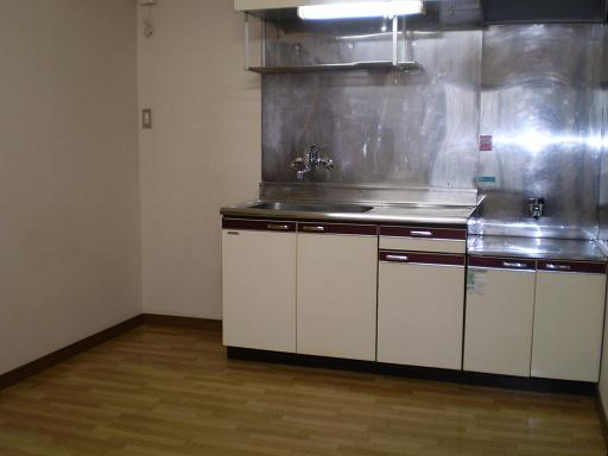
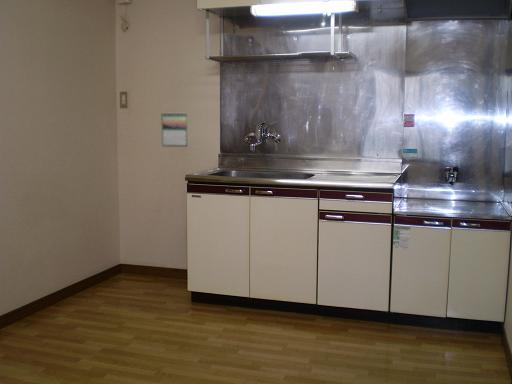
+ calendar [161,111,189,148]
